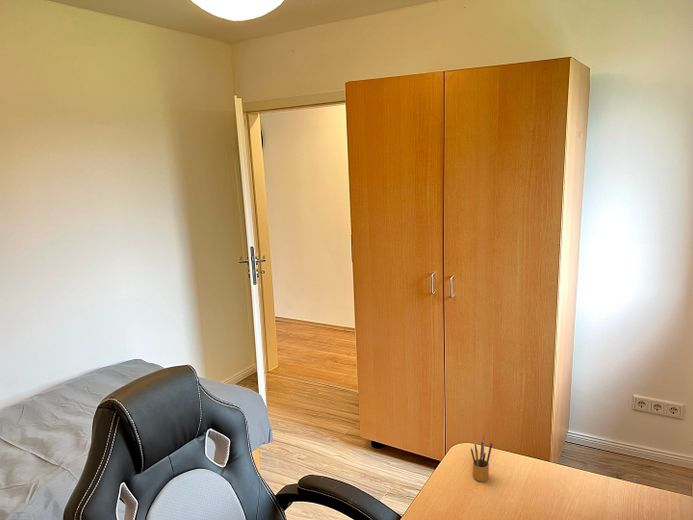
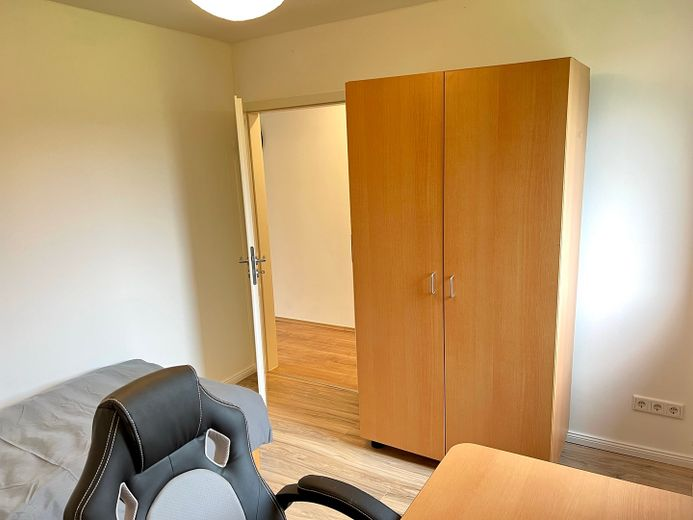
- pencil box [470,436,493,482]
